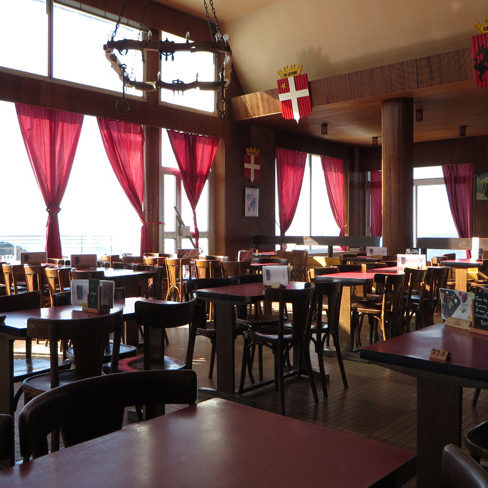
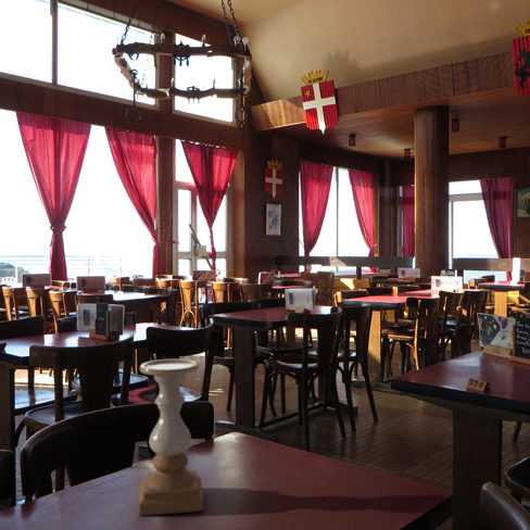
+ candle holder [137,358,204,517]
